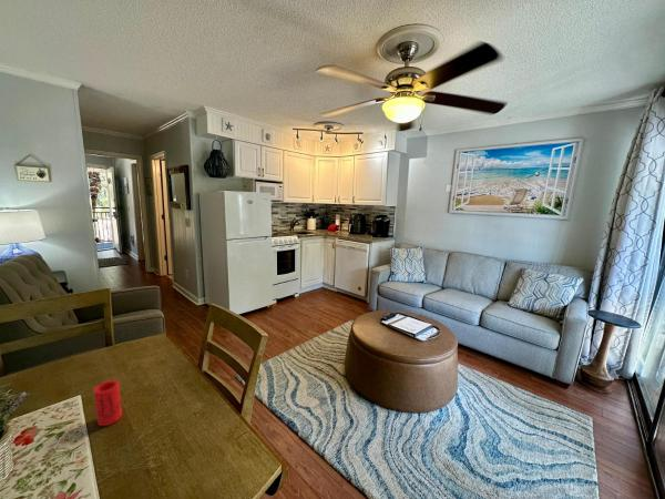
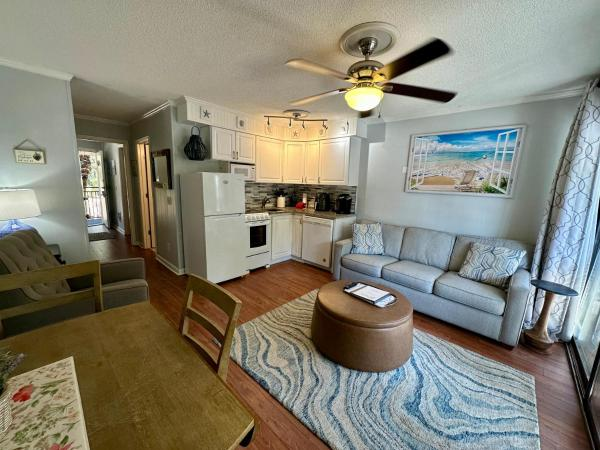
- cup [93,379,123,427]
